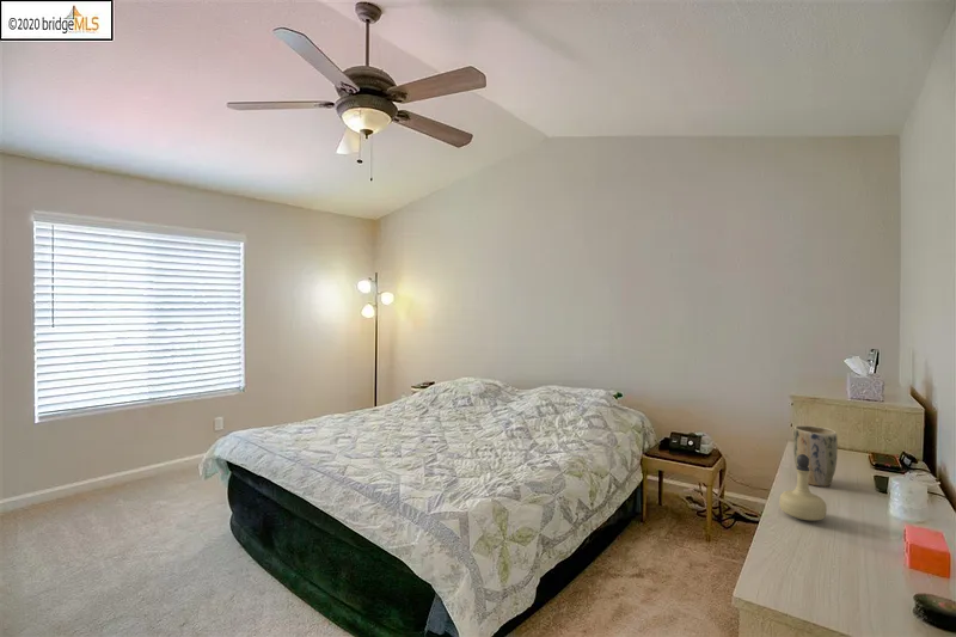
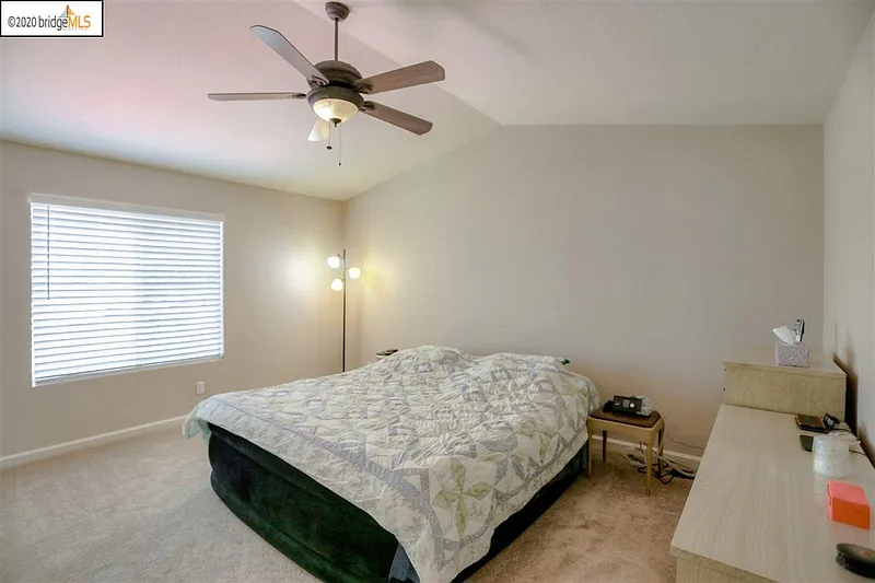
- plant pot [792,424,839,488]
- perfume bottle [778,454,828,522]
